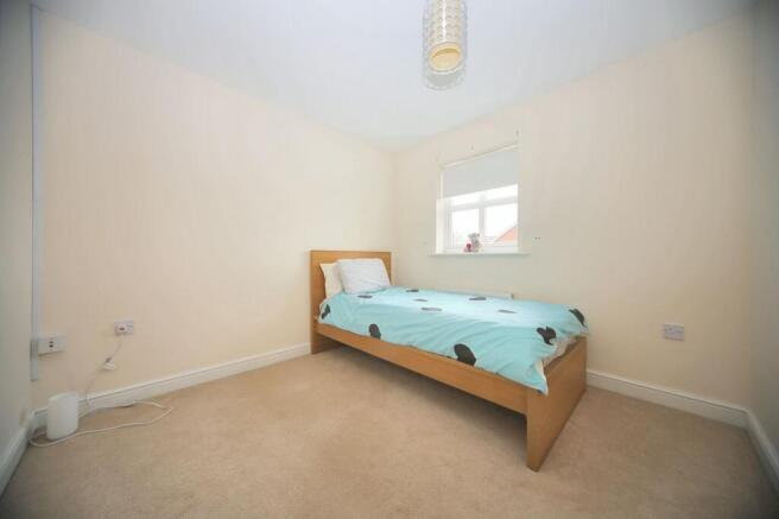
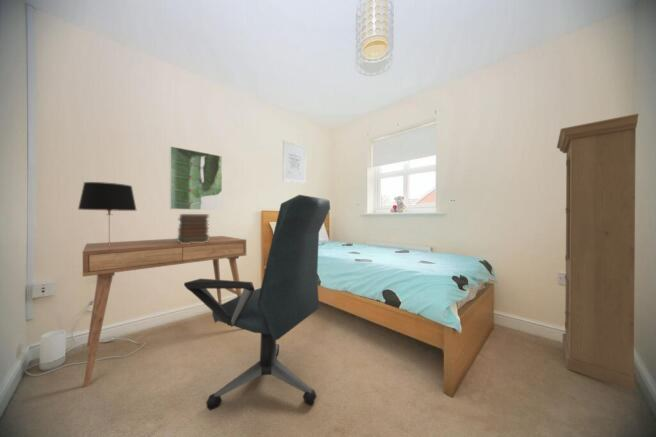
+ desk [82,235,247,388]
+ book stack [176,213,211,244]
+ table lamp [77,181,137,247]
+ office chair [183,194,331,411]
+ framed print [169,145,223,211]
+ cabinet [556,113,640,391]
+ wall art [282,139,307,185]
